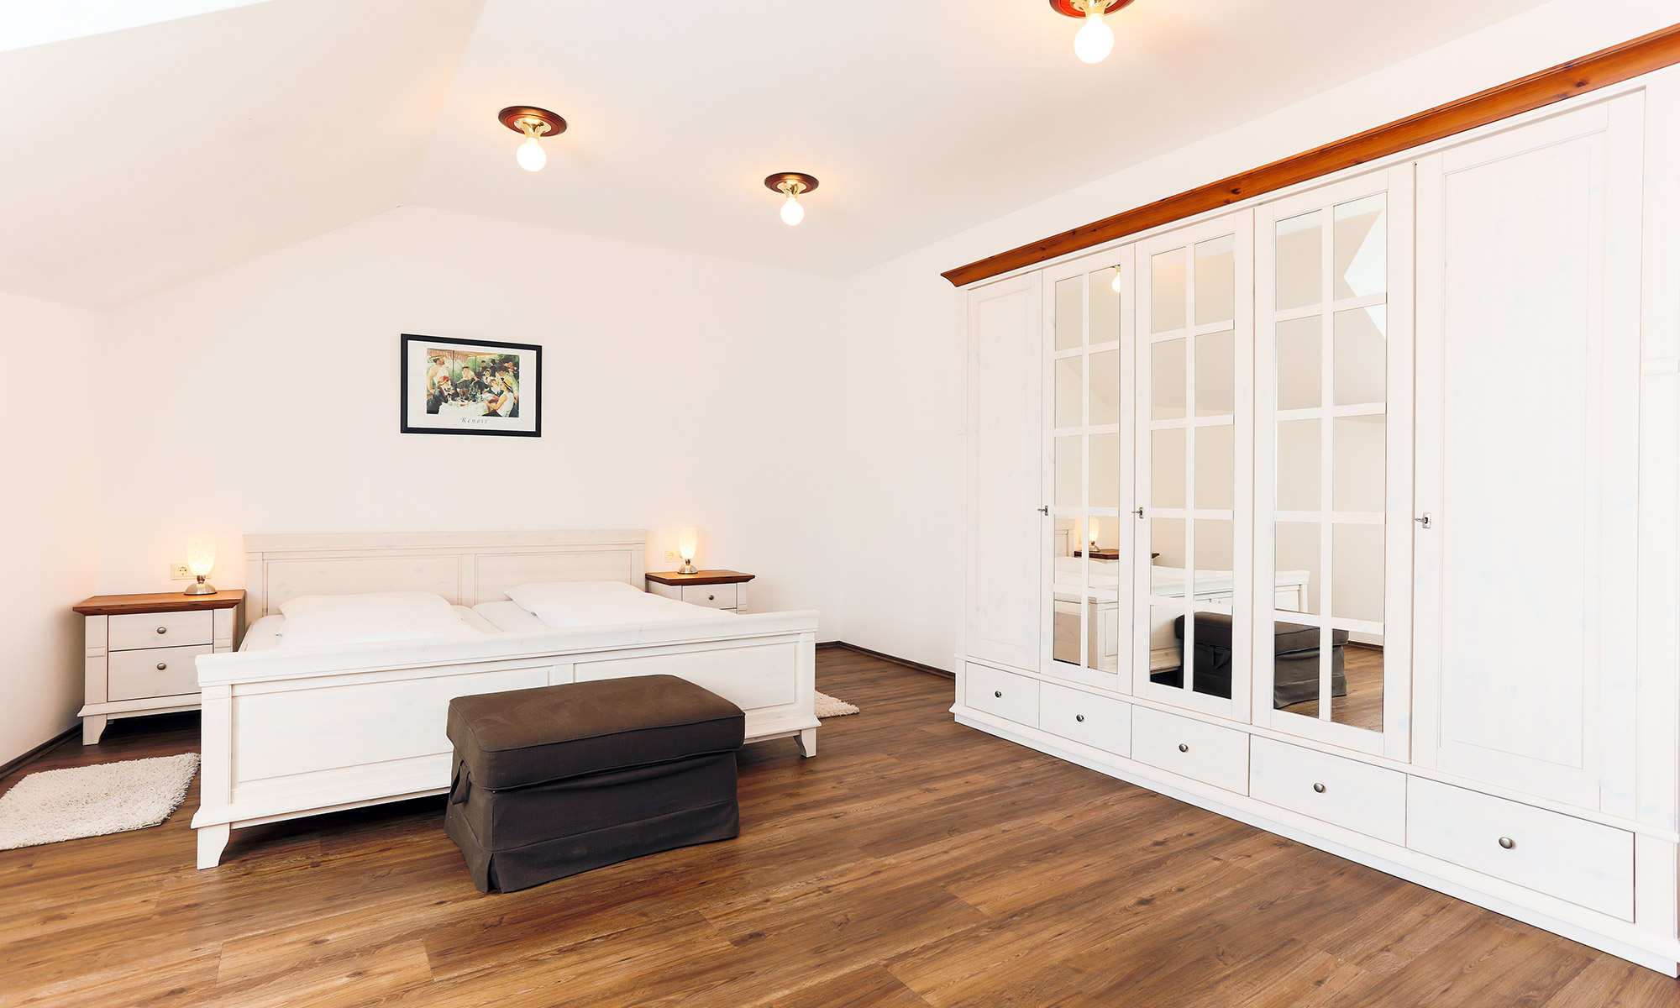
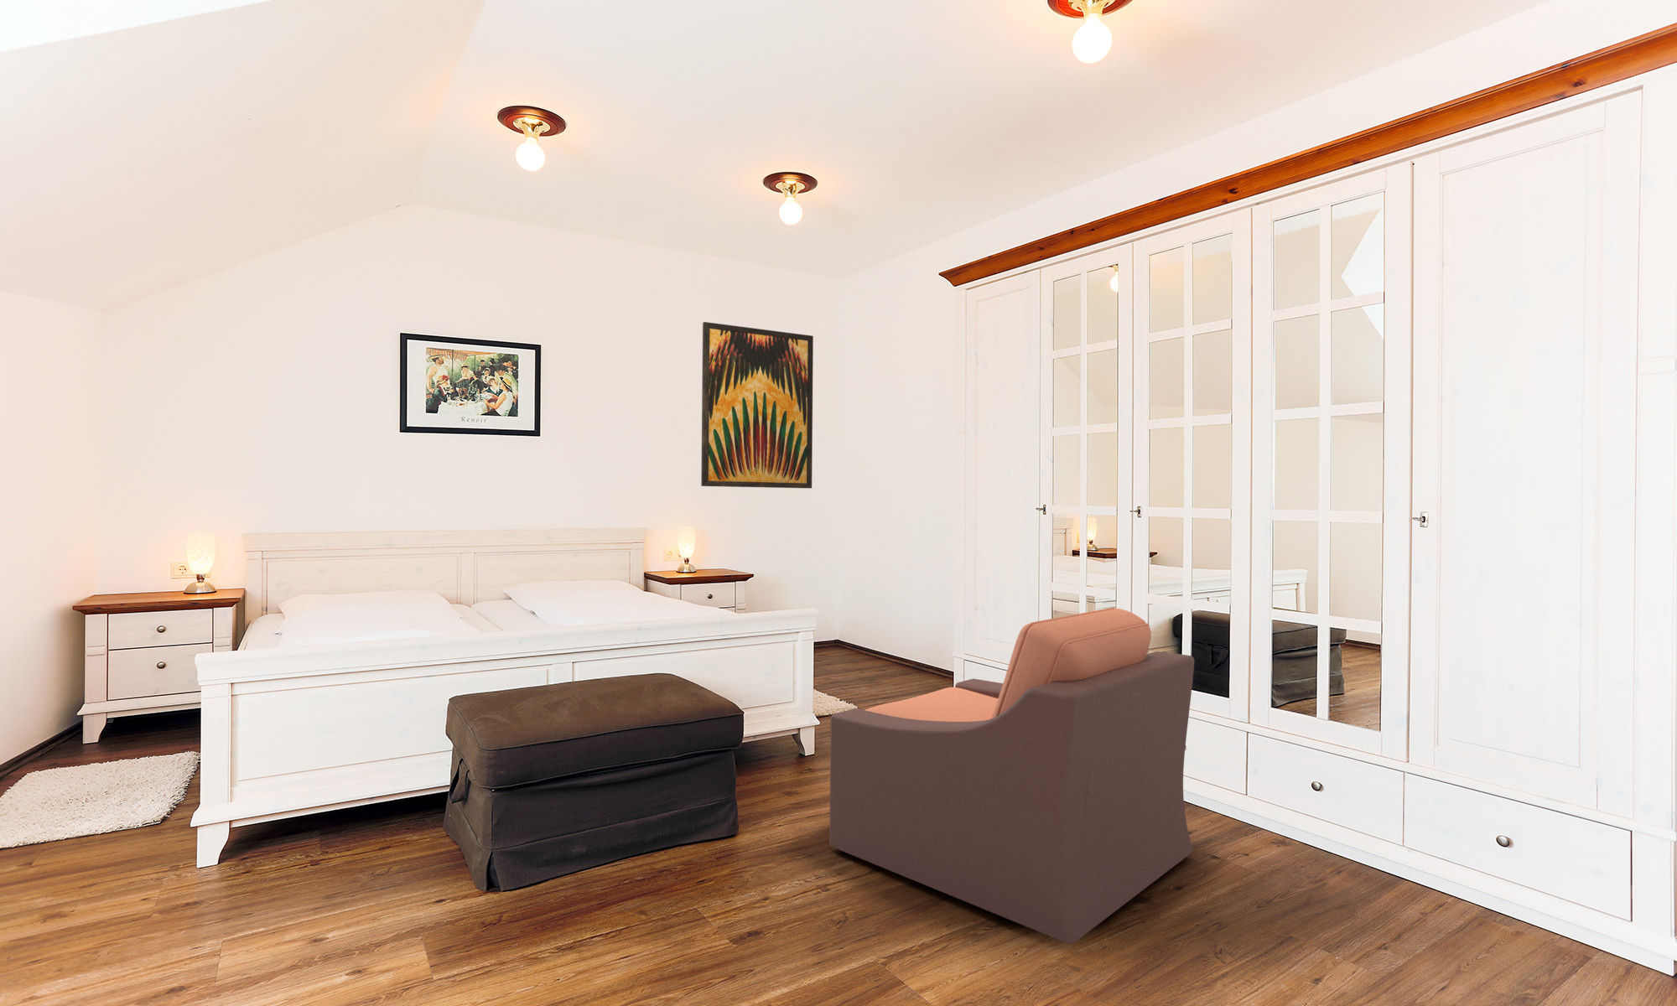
+ armchair [829,607,1195,944]
+ wall art [700,321,815,489]
